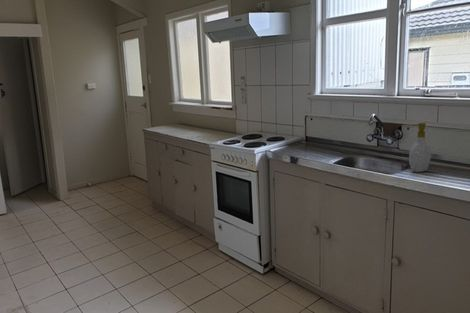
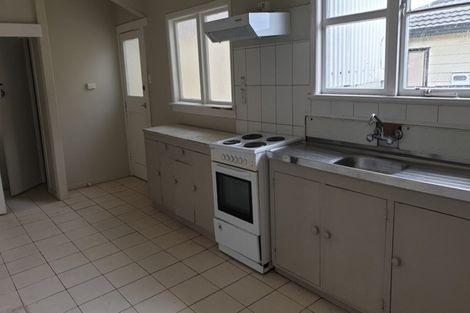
- soap bottle [408,122,432,173]
